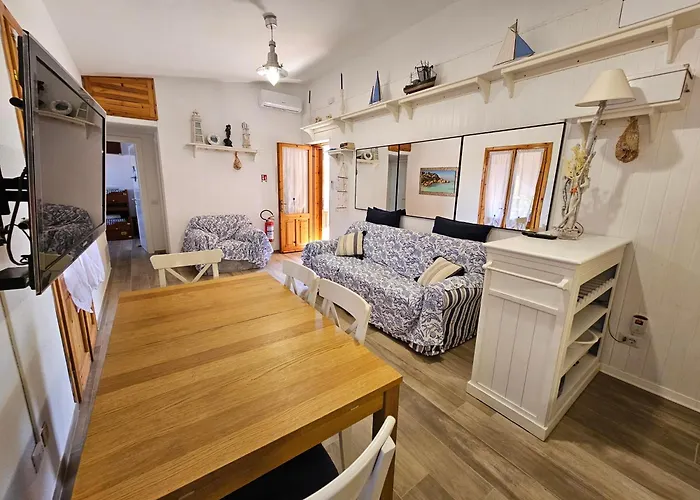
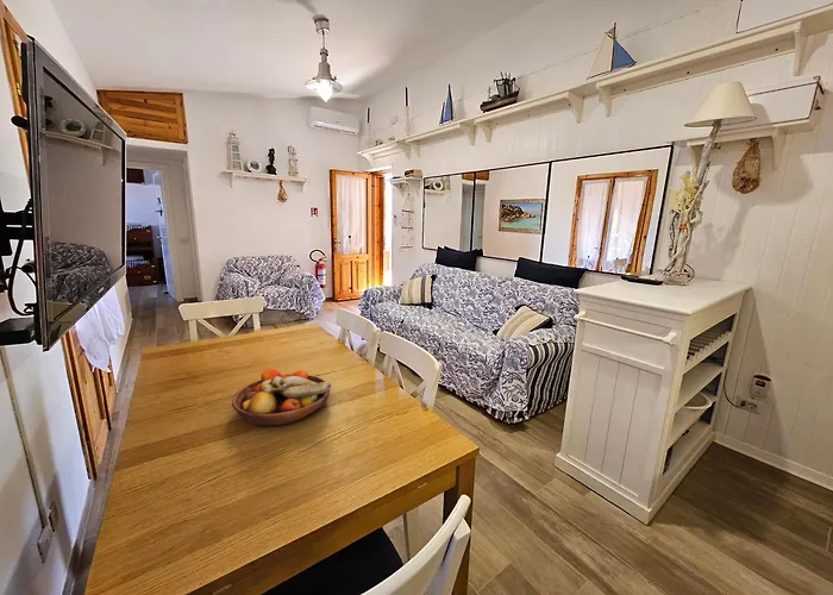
+ fruit bowl [231,368,332,427]
